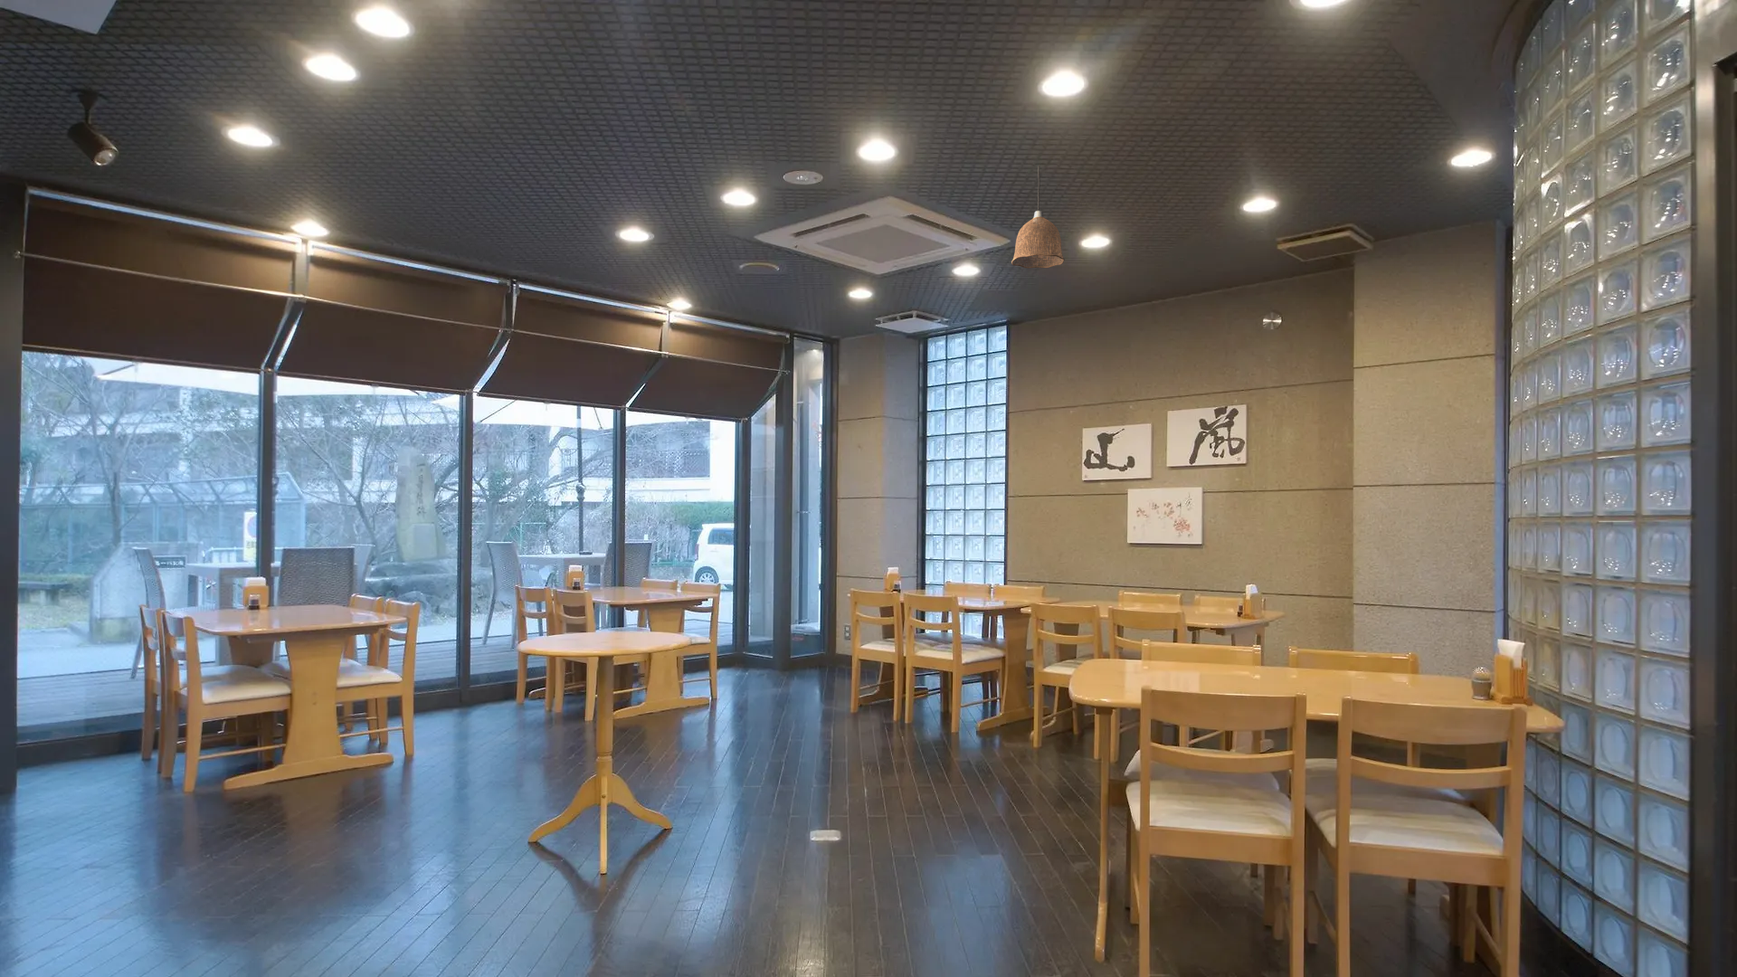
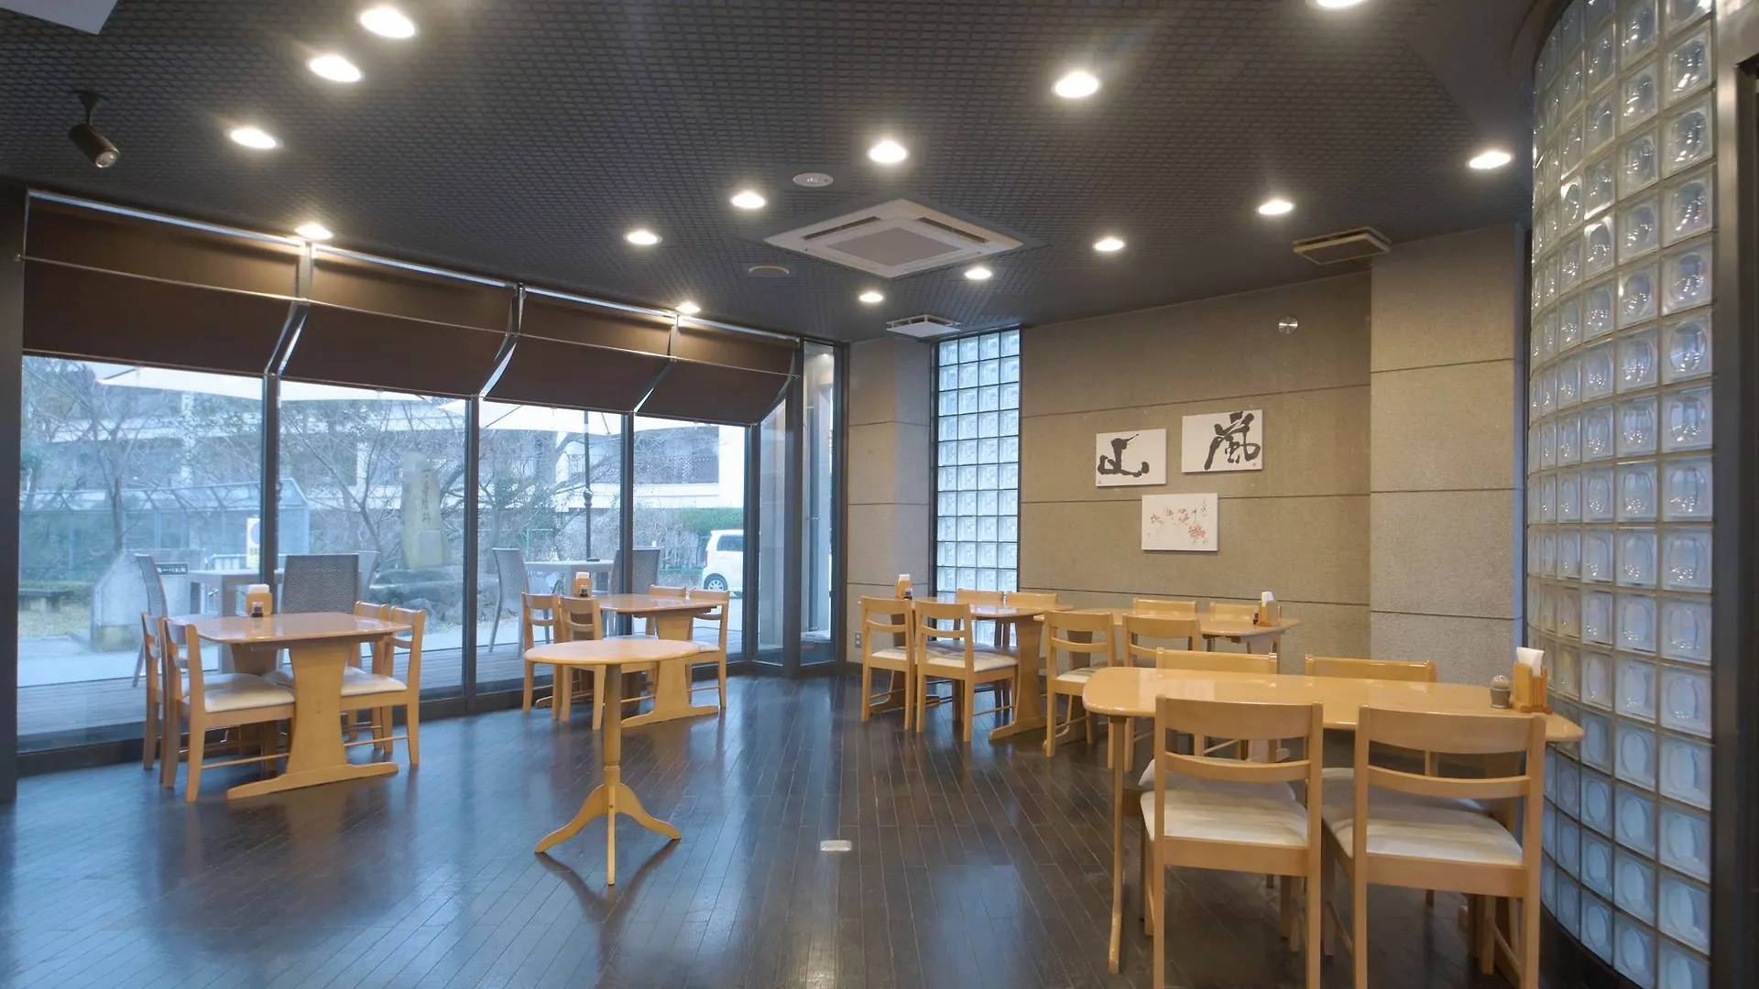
- pendant lamp [1010,165,1065,268]
